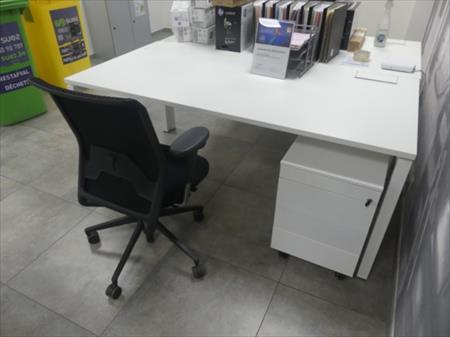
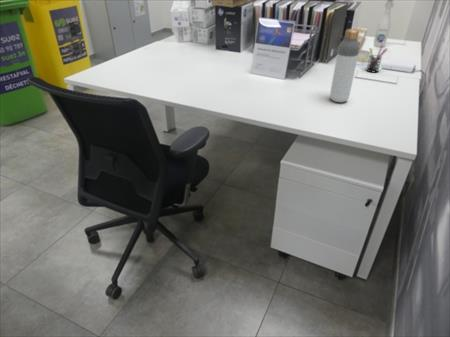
+ pen holder [365,44,388,73]
+ bottle [329,28,361,103]
